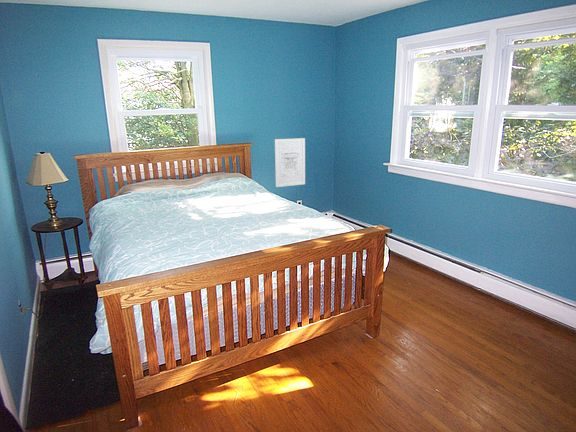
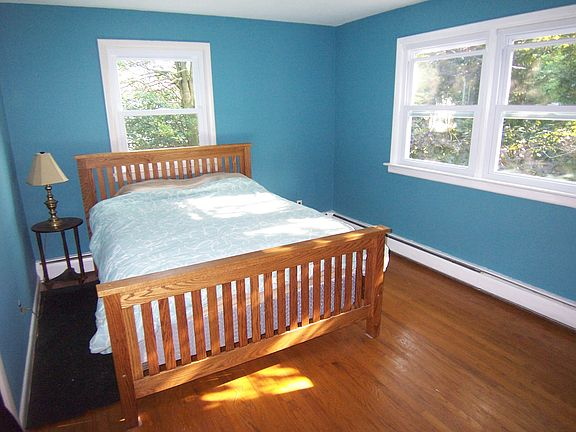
- wall art [274,137,306,188]
